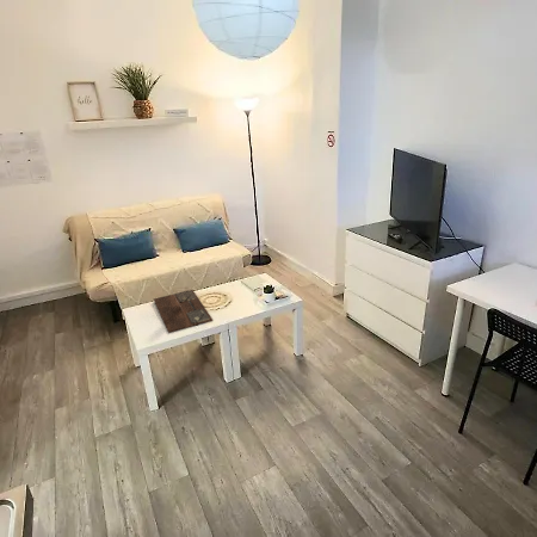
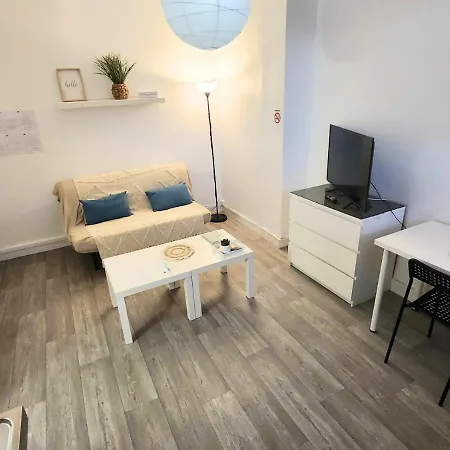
- decorative tray [153,288,214,334]
